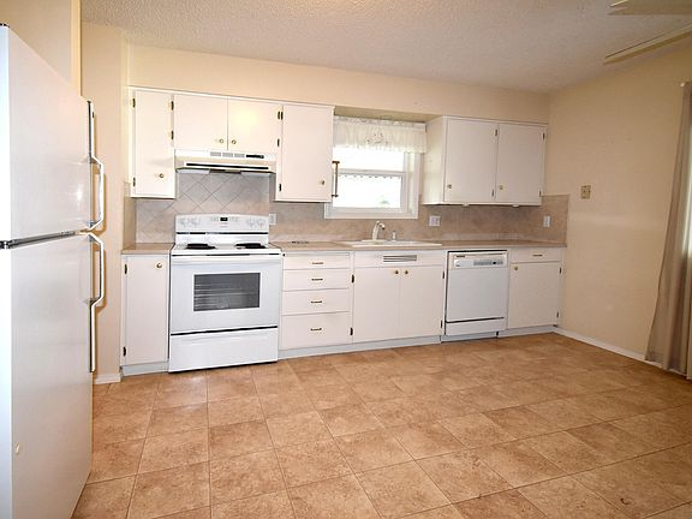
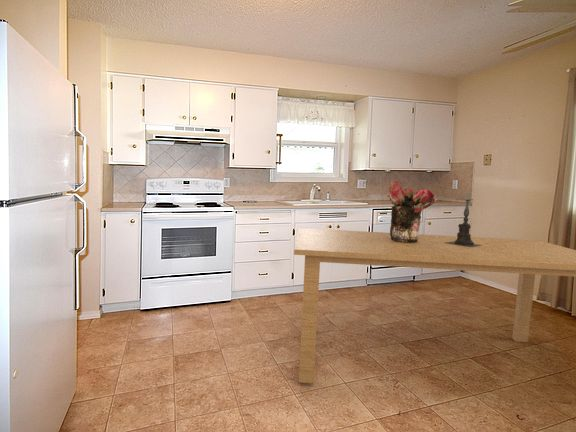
+ bouquet [386,179,437,243]
+ dining table [293,227,576,384]
+ candle holder [445,190,481,247]
